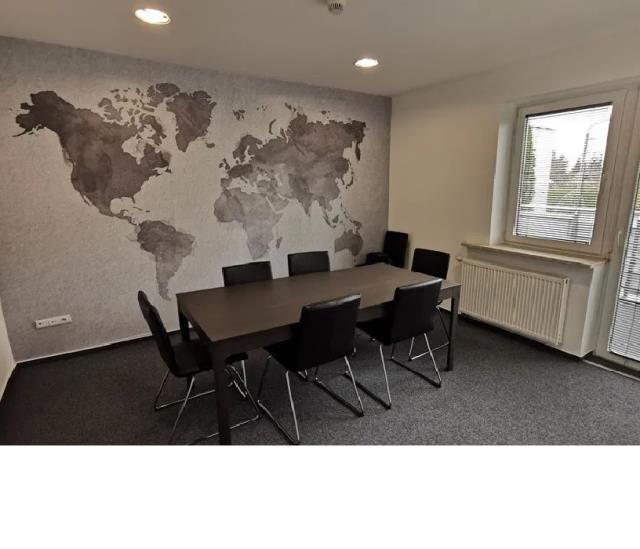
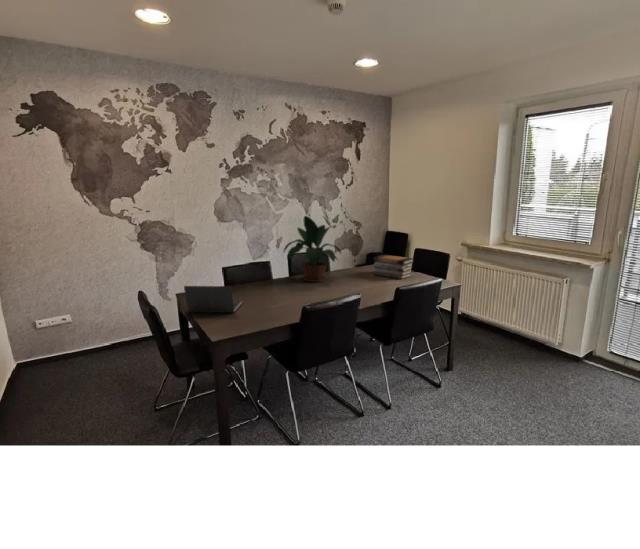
+ book stack [373,254,415,280]
+ laptop [183,285,243,314]
+ potted plant [282,215,342,283]
